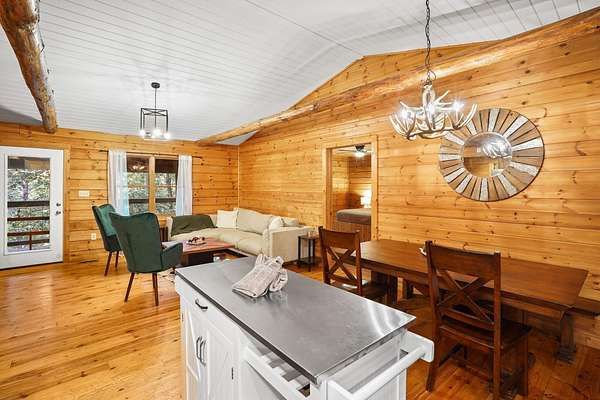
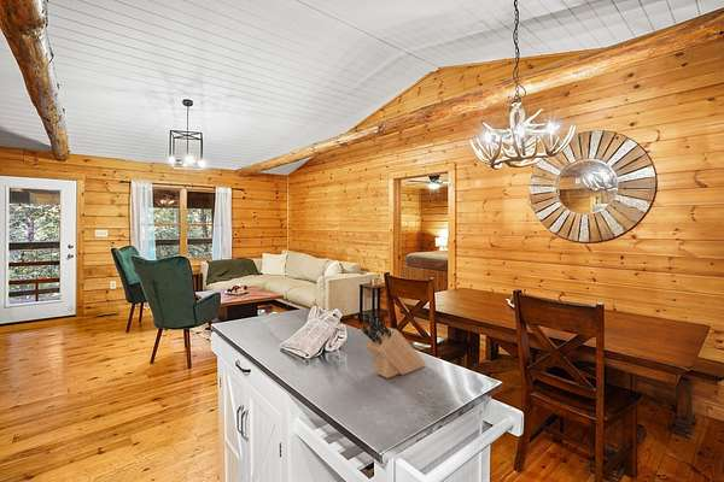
+ knife block [361,312,427,380]
